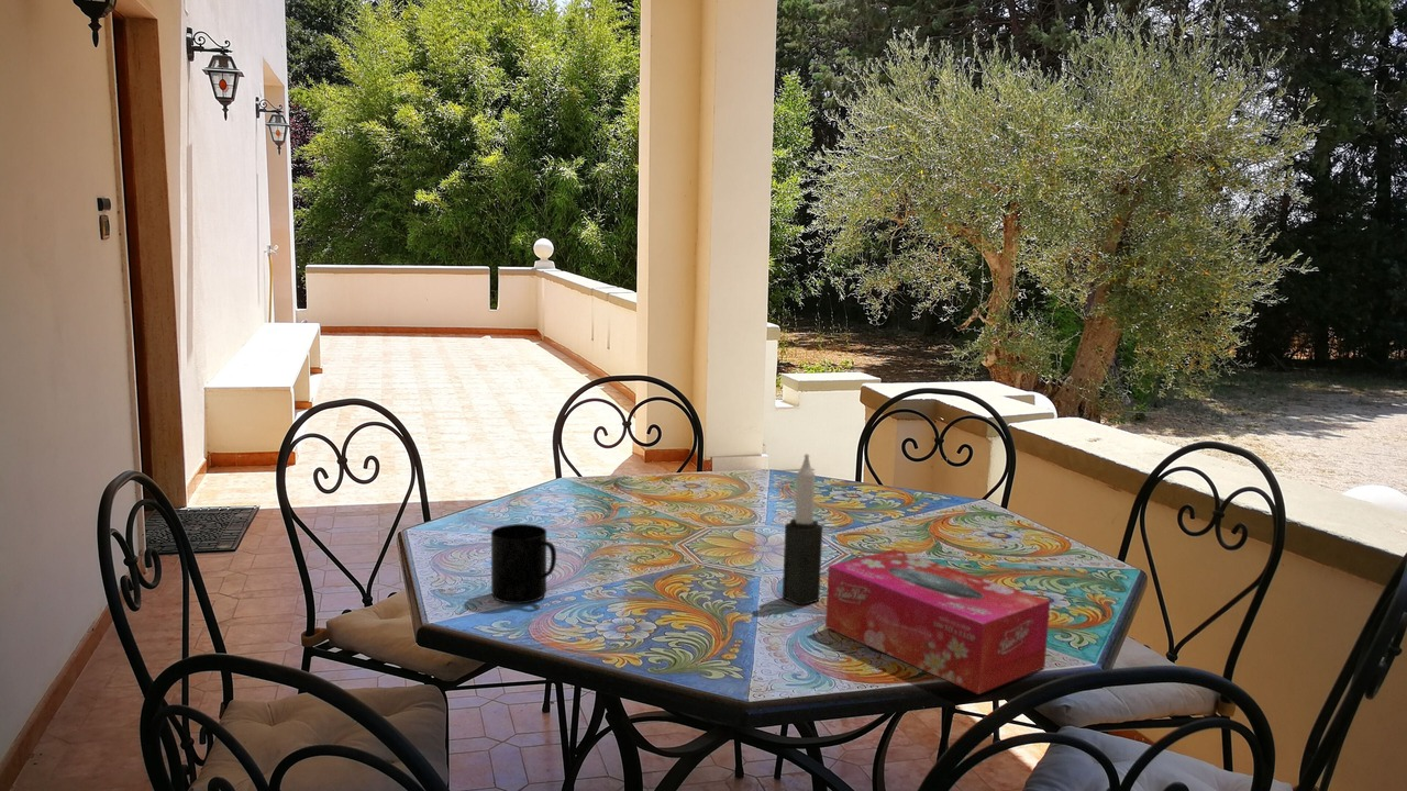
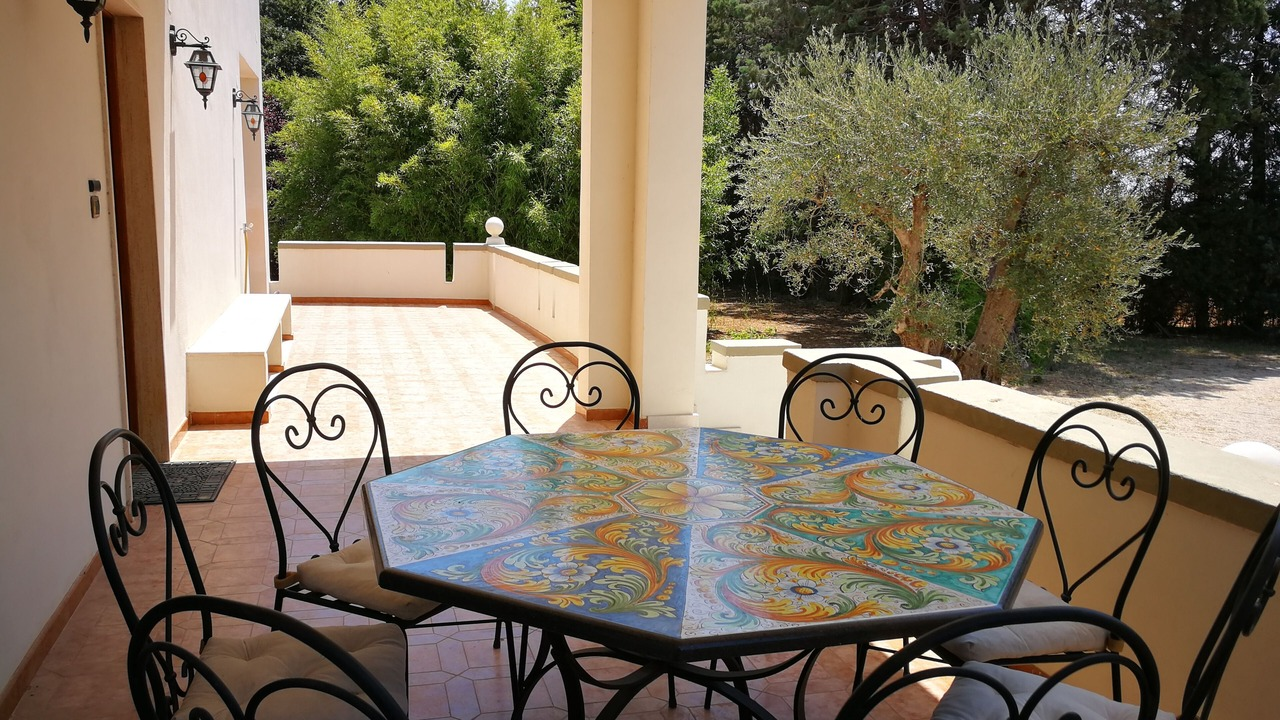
- mug [490,523,557,604]
- tissue box [824,548,1051,695]
- candle [782,453,823,605]
